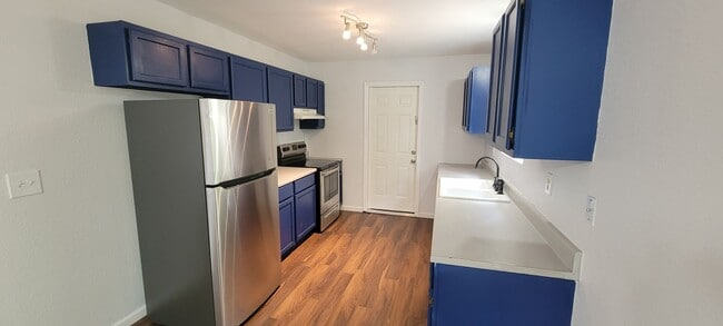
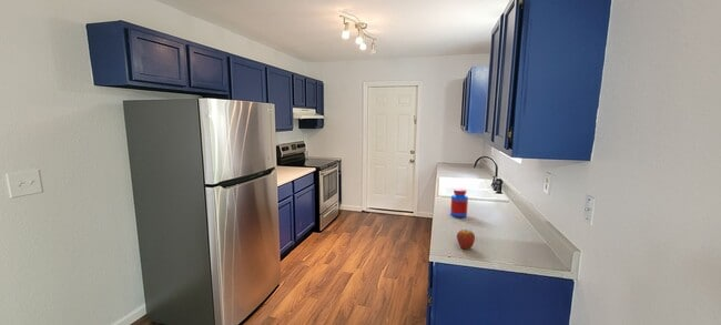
+ fruit [456,228,476,251]
+ jar [449,187,469,219]
